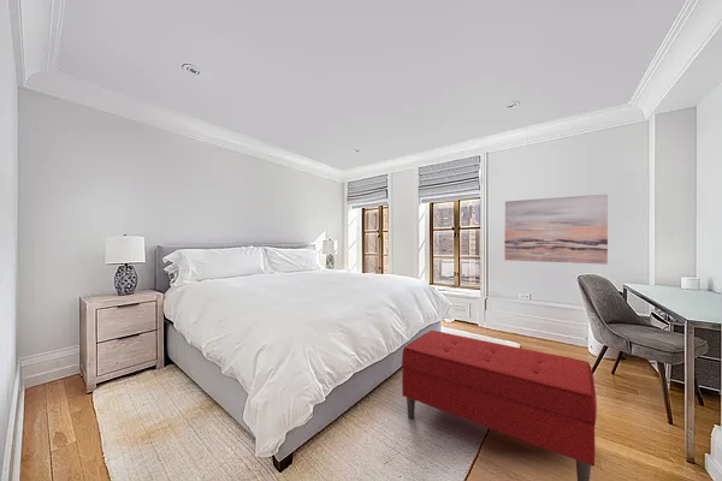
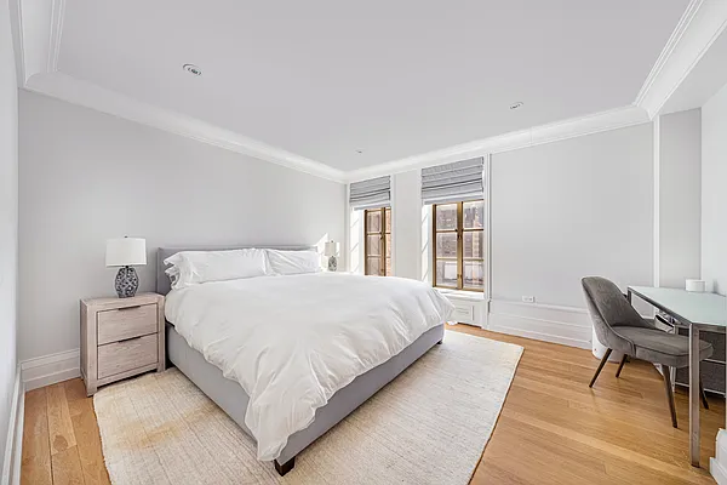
- wall art [503,192,609,266]
- bench [401,329,598,481]
